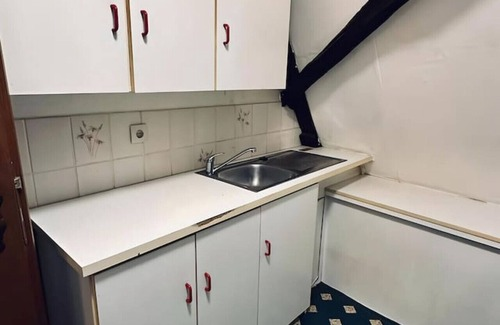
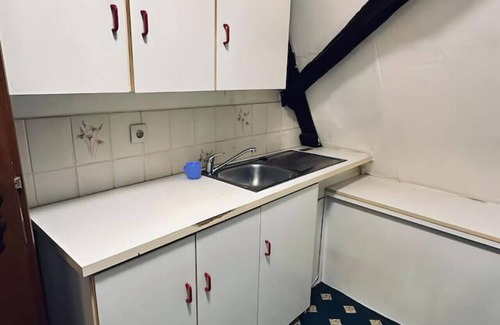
+ cup [182,161,202,180]
